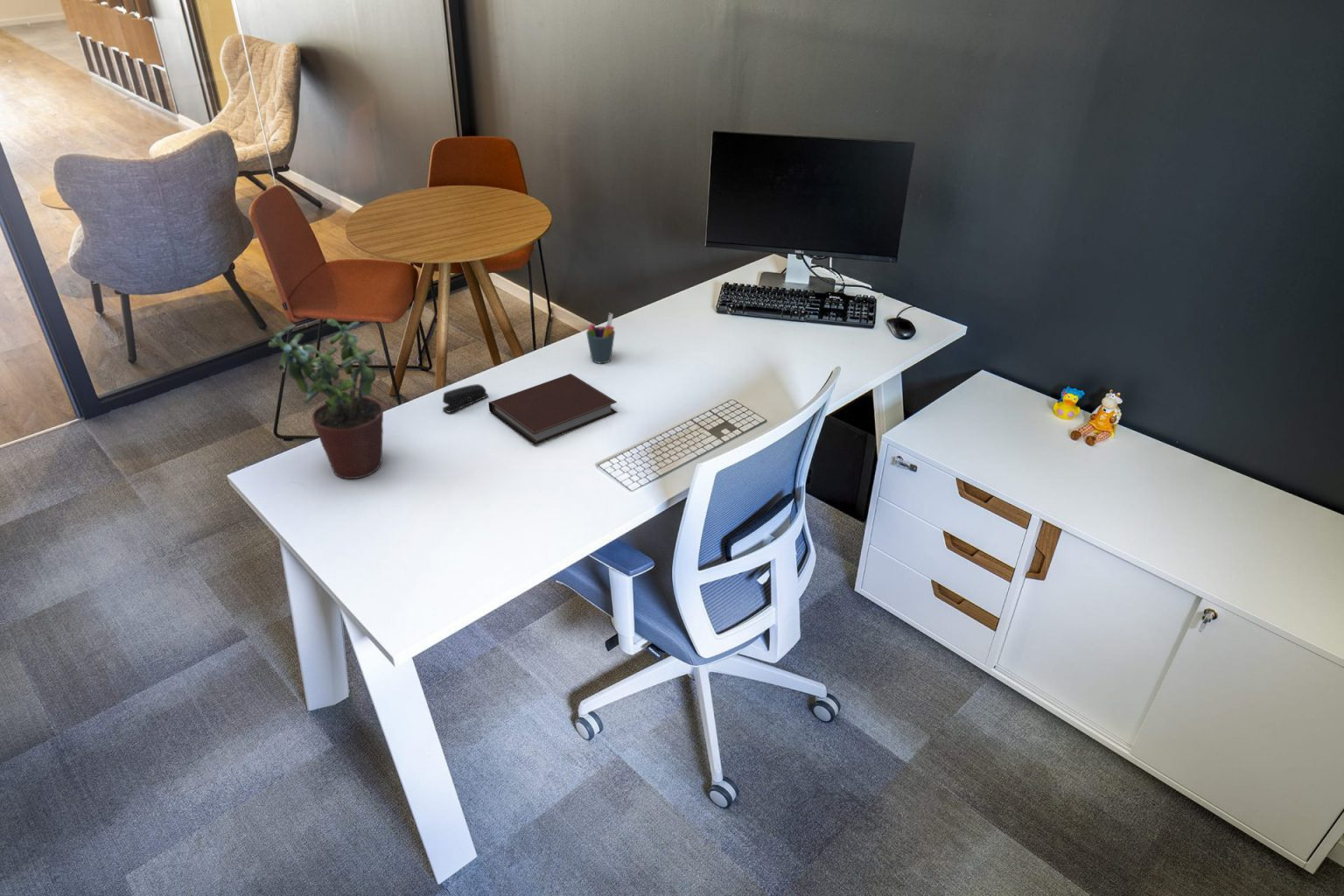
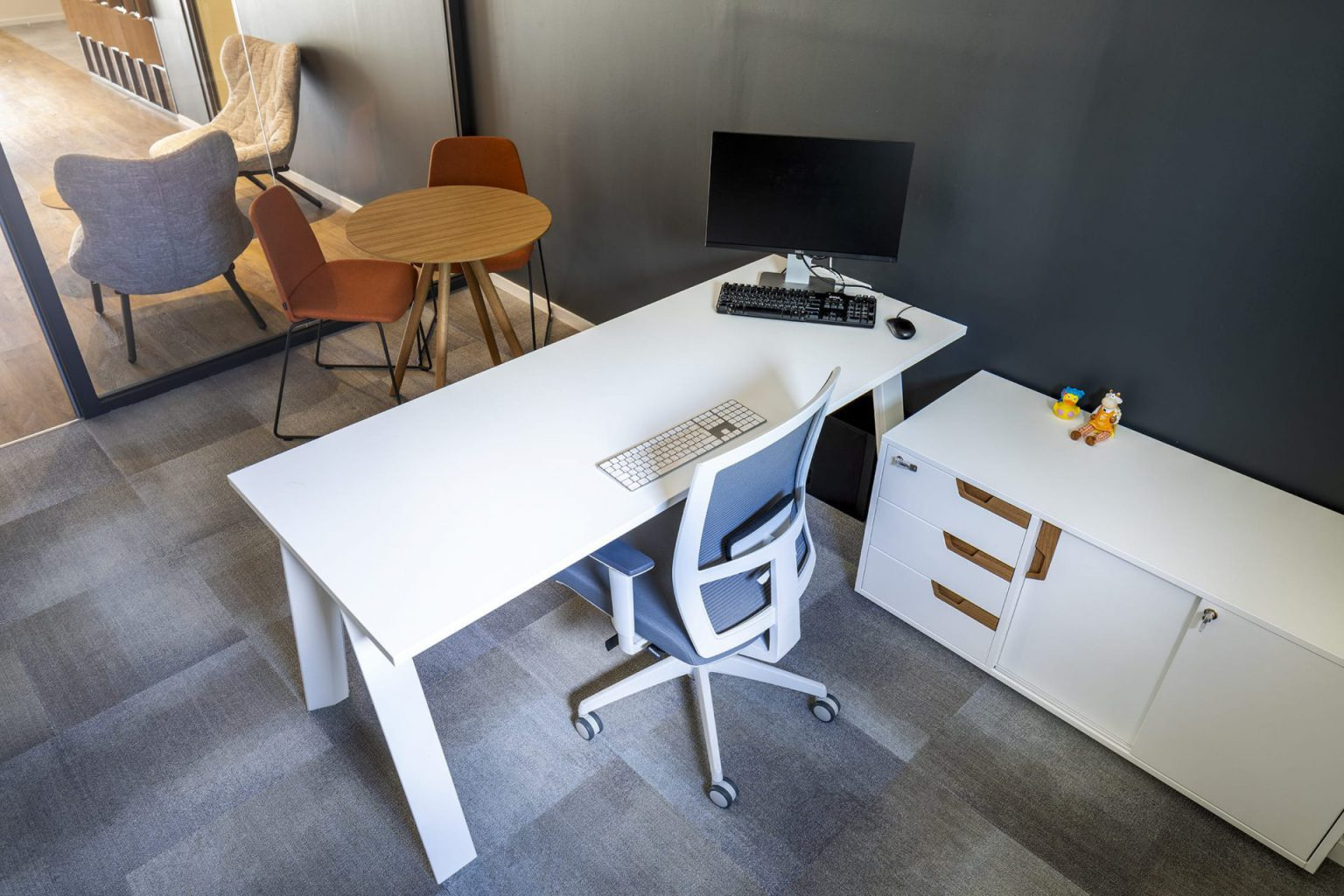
- stapler [442,383,489,414]
- notebook [488,373,618,445]
- pen holder [585,312,616,364]
- potted plant [268,318,384,479]
